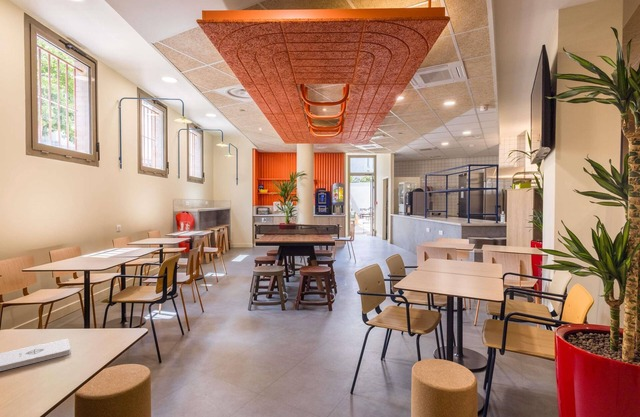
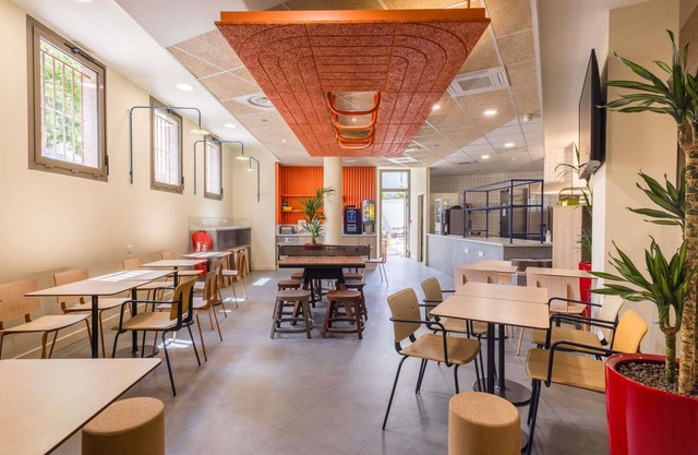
- notepad [0,338,72,372]
